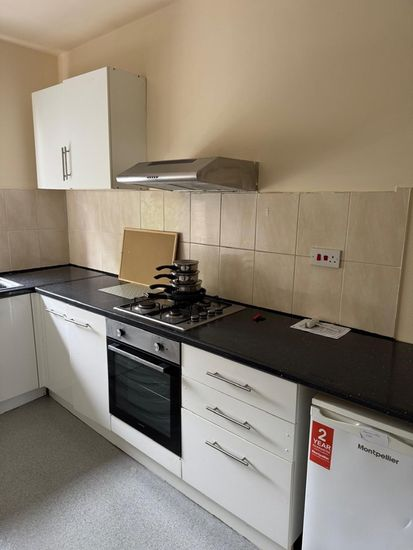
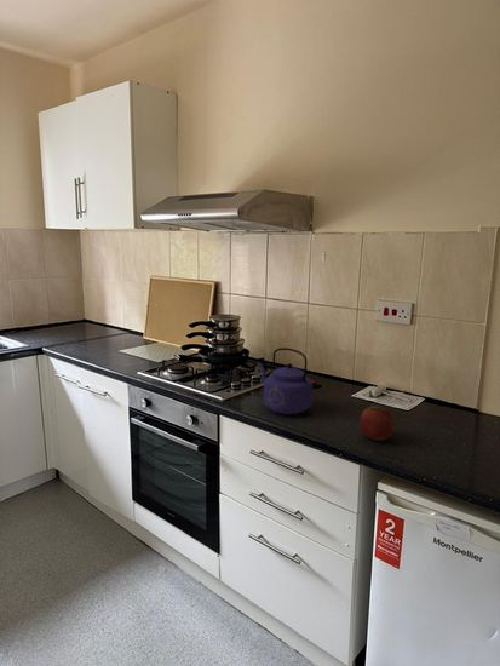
+ apple [360,404,396,442]
+ kettle [257,346,314,415]
